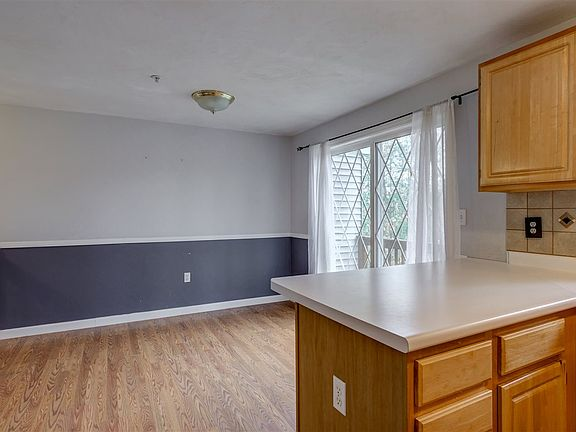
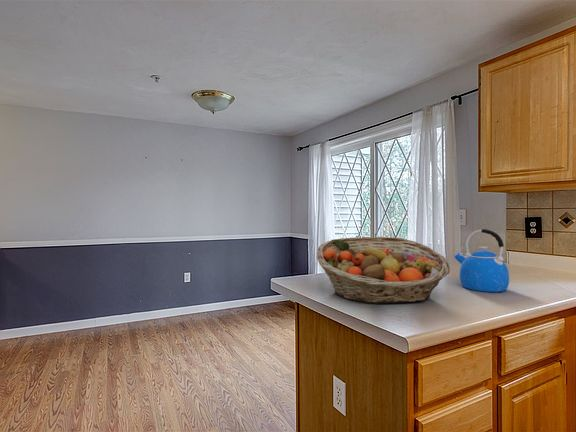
+ fruit basket [316,236,451,305]
+ kettle [453,228,510,293]
